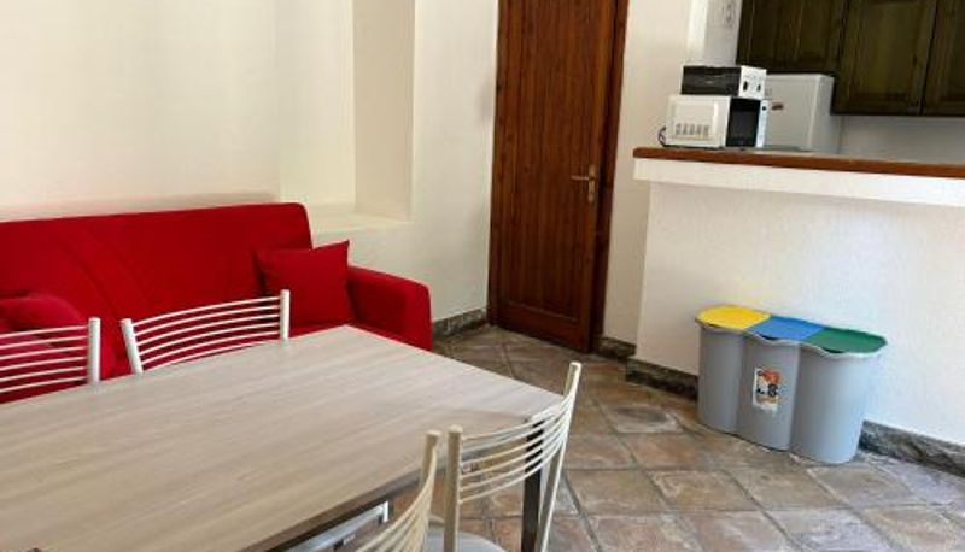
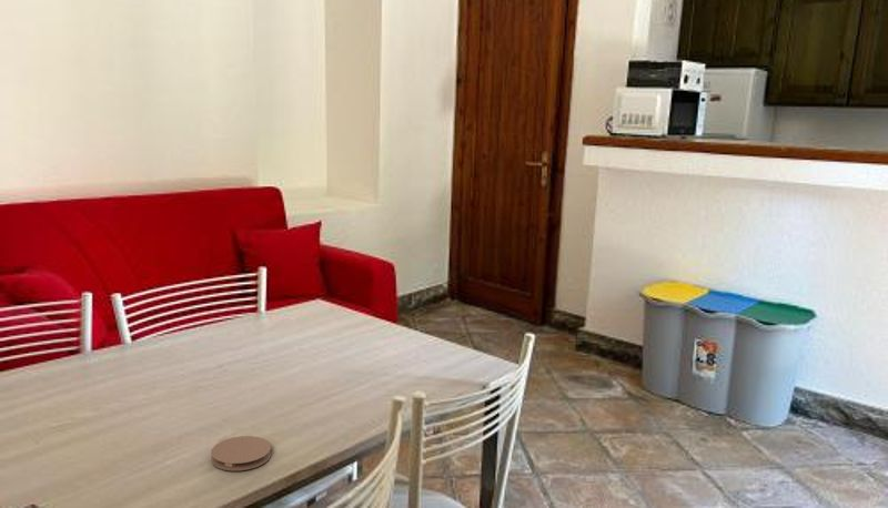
+ coaster [210,435,272,471]
